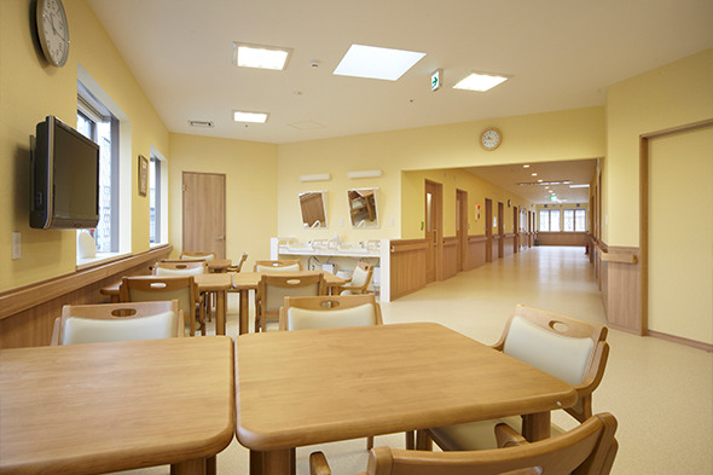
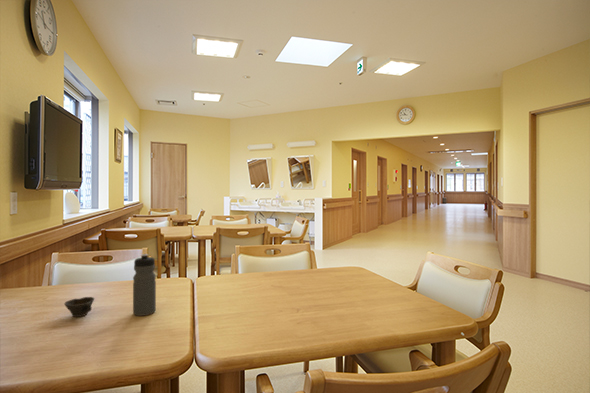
+ cup [63,296,95,318]
+ water bottle [132,253,157,317]
